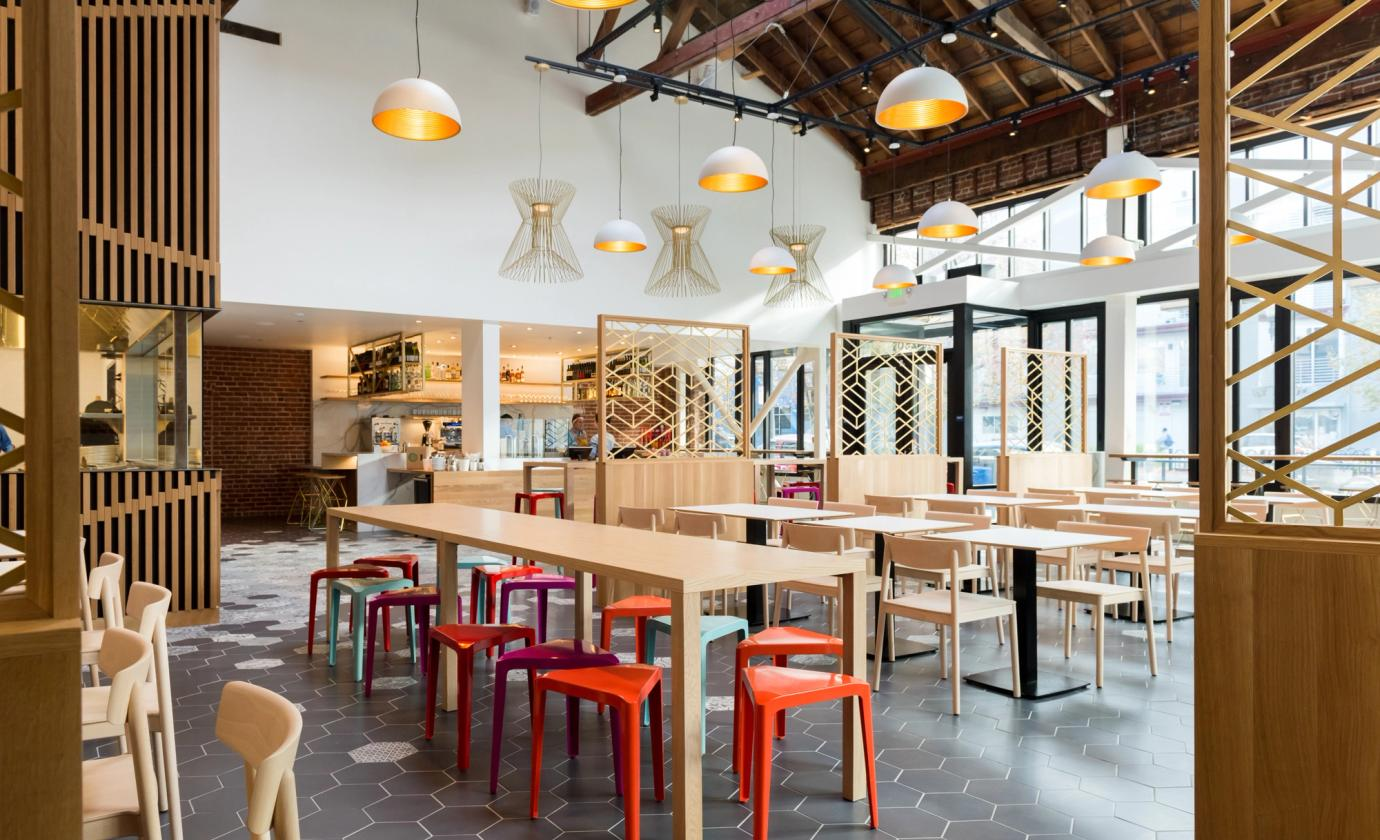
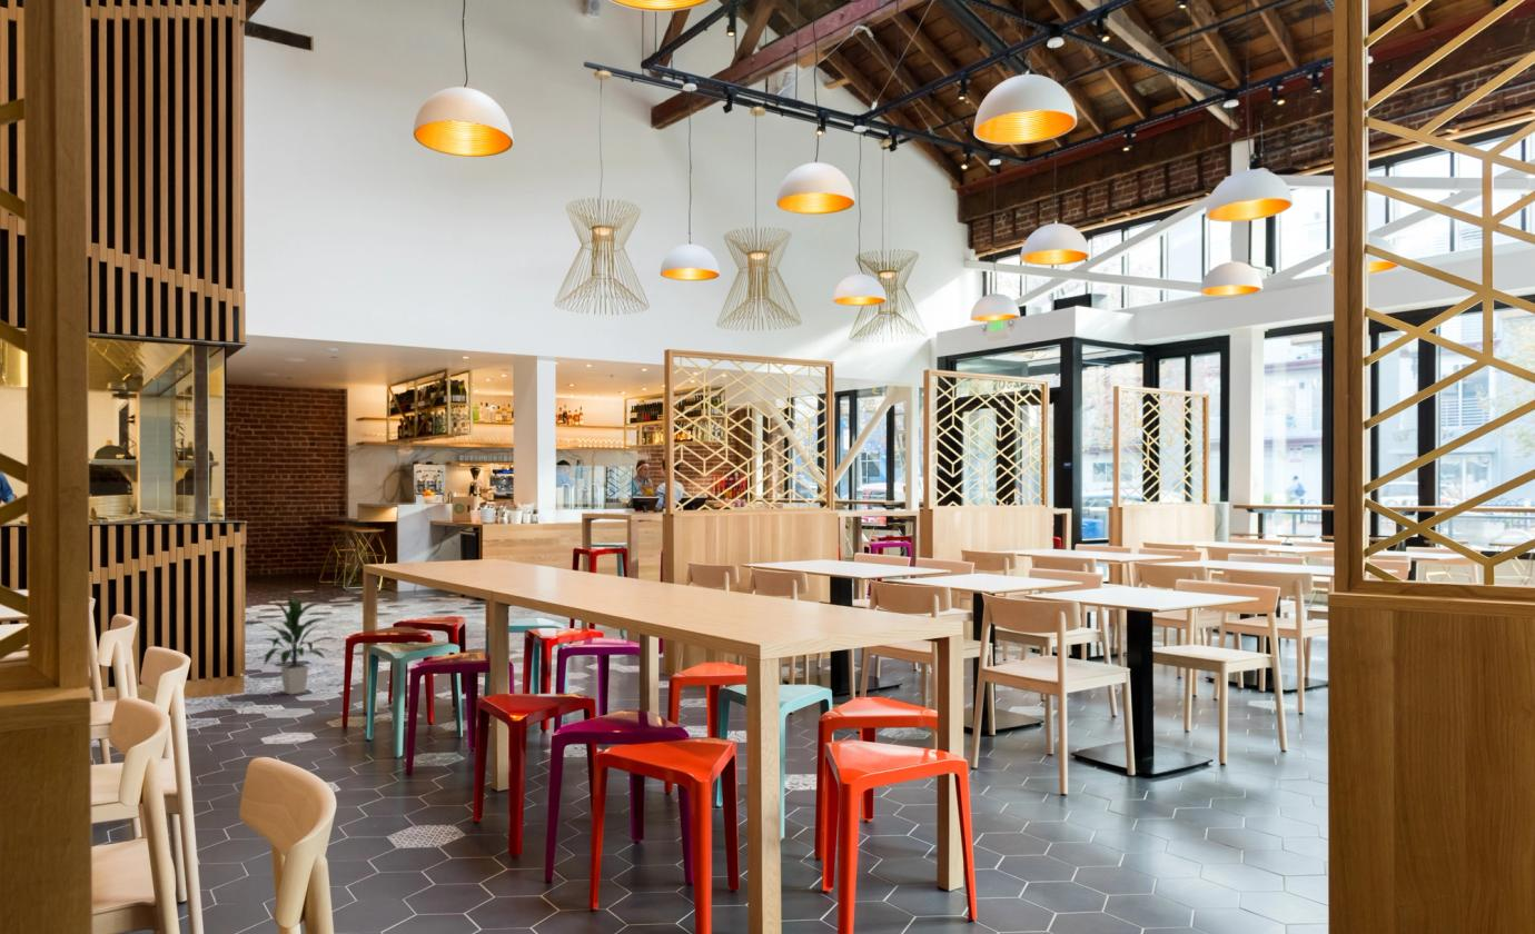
+ indoor plant [260,595,341,696]
